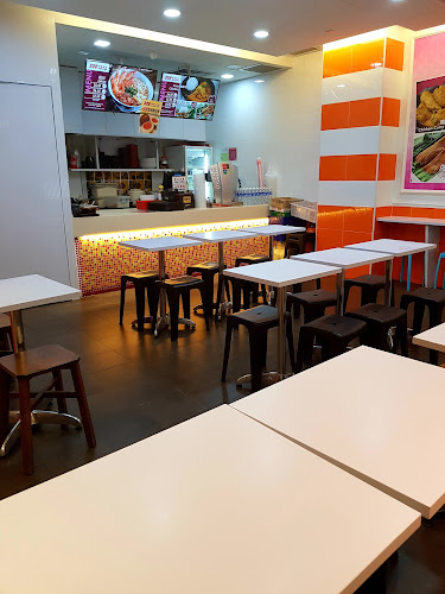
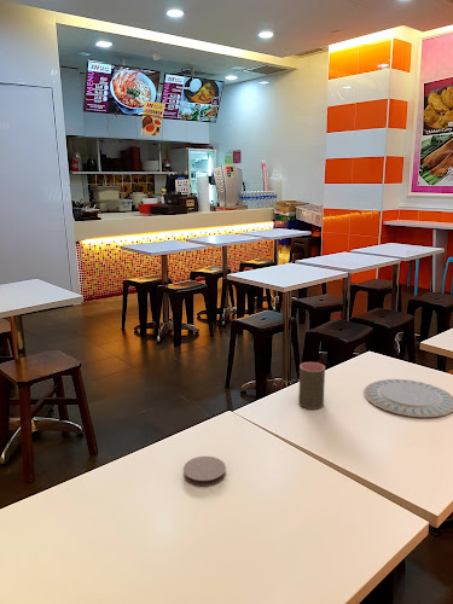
+ coaster [182,455,227,487]
+ chinaware [362,378,453,418]
+ cup [297,361,326,411]
